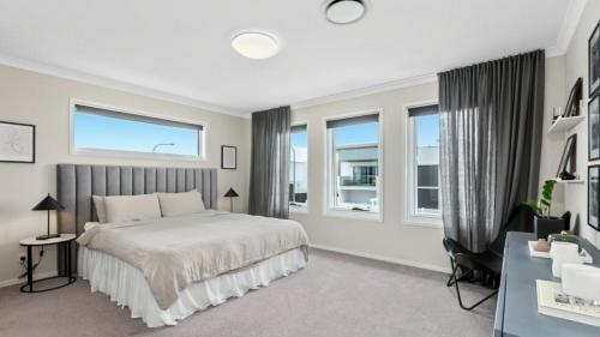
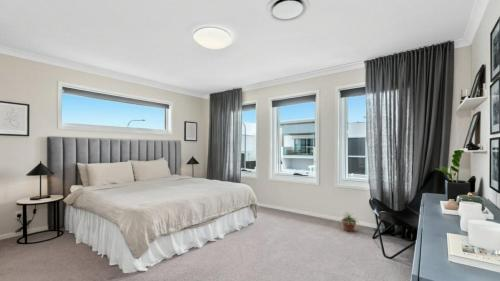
+ potted plant [338,211,360,233]
